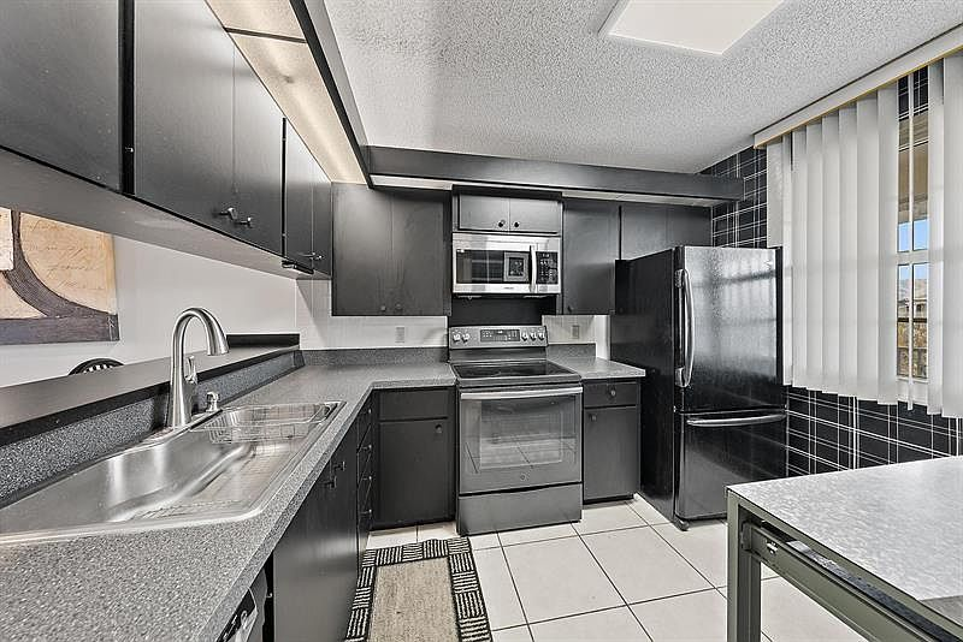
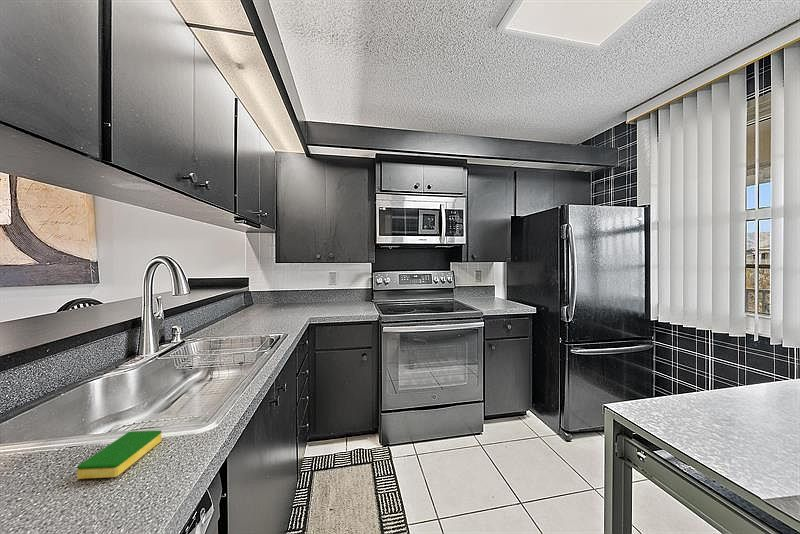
+ dish sponge [76,429,162,480]
